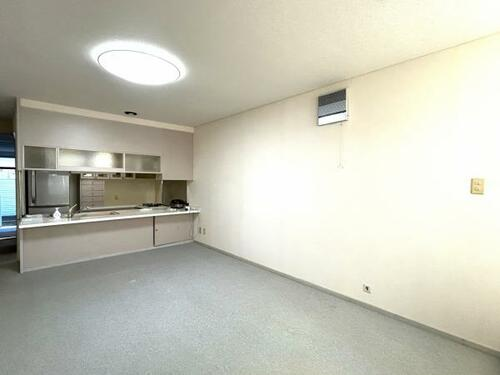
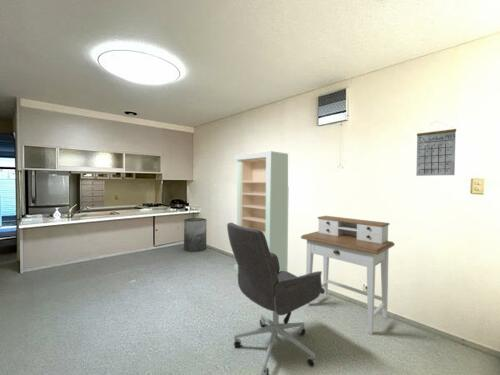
+ office chair [226,221,325,375]
+ calendar [415,120,457,177]
+ trash can [183,217,208,253]
+ desk [300,215,396,335]
+ storage cabinet [233,150,289,273]
